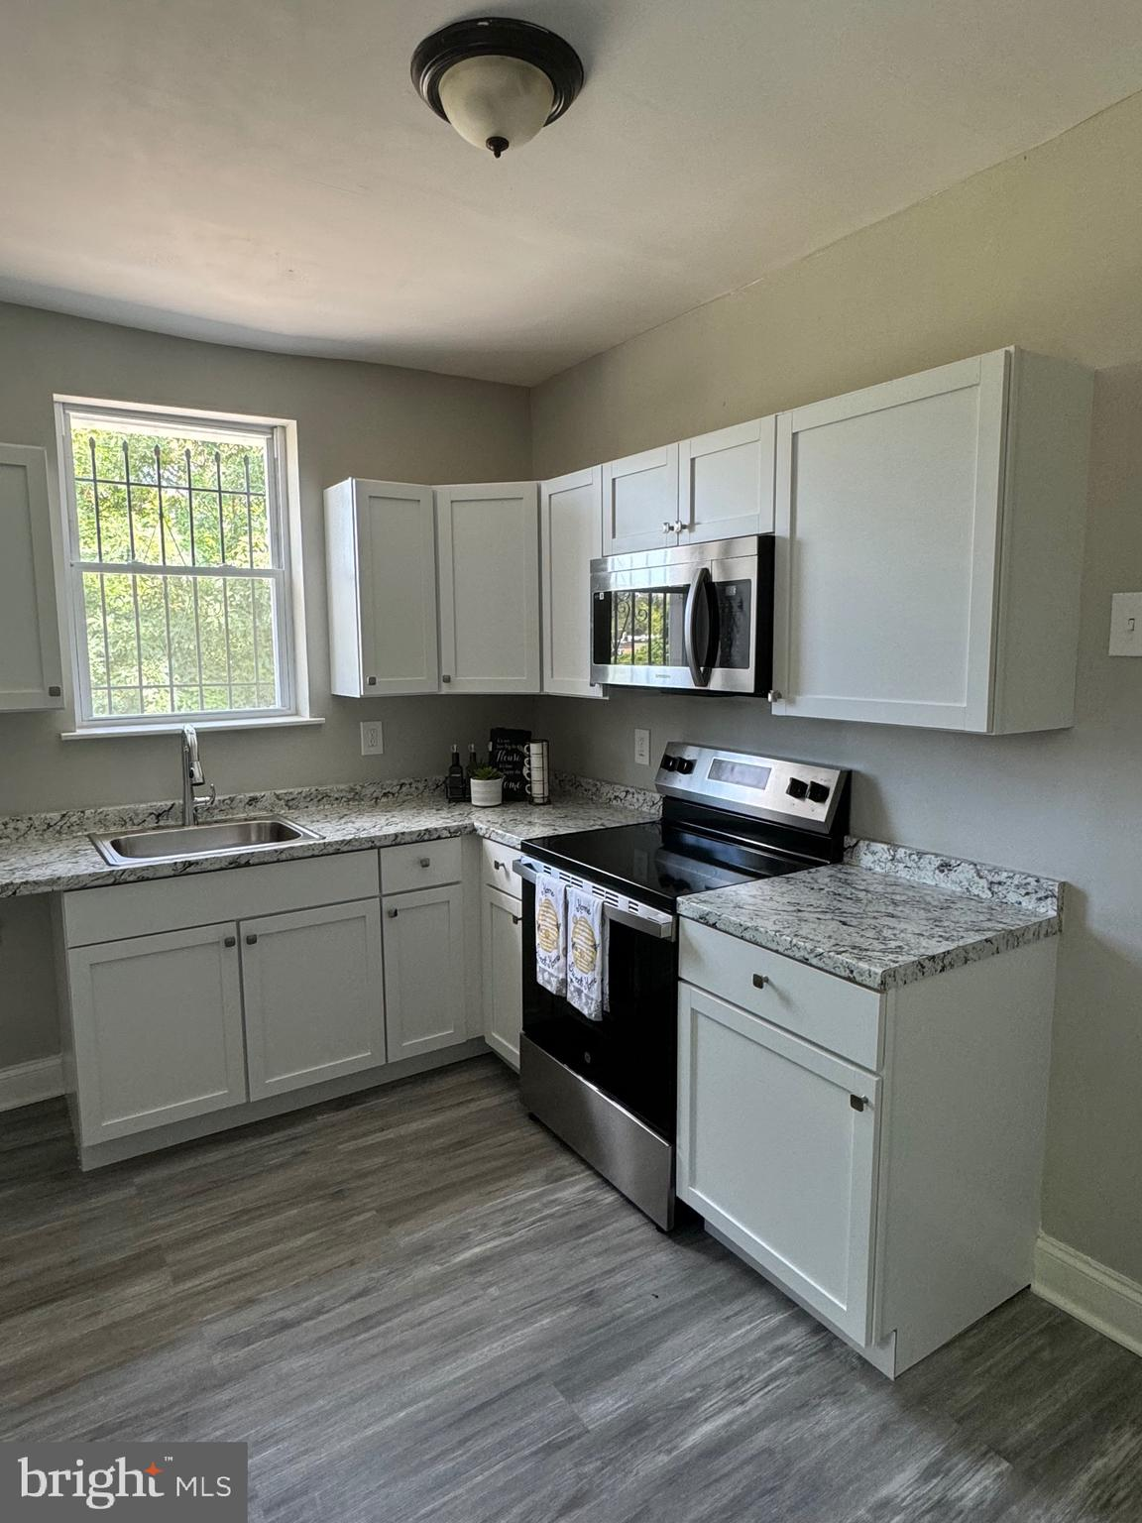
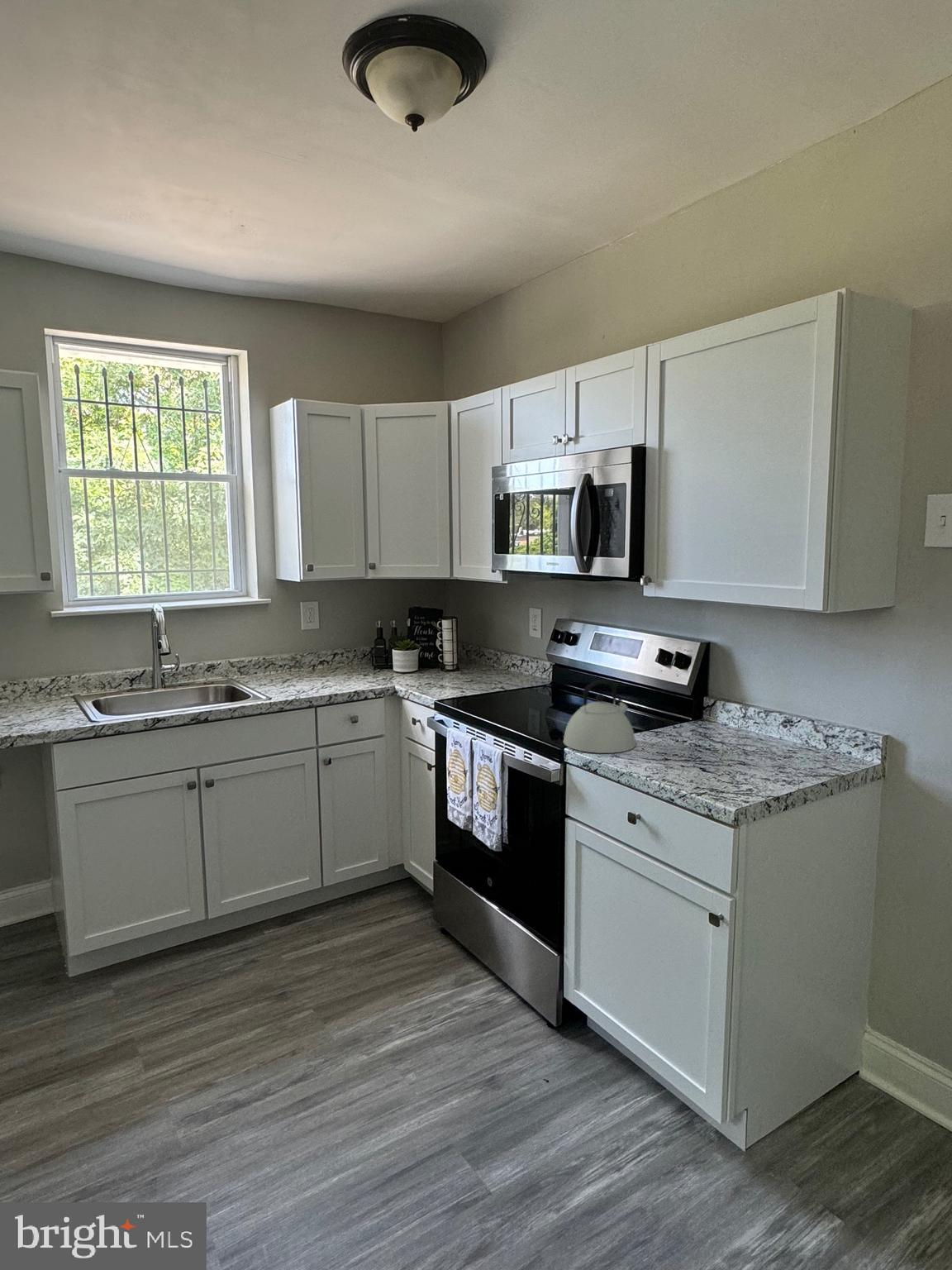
+ kettle [563,680,636,754]
